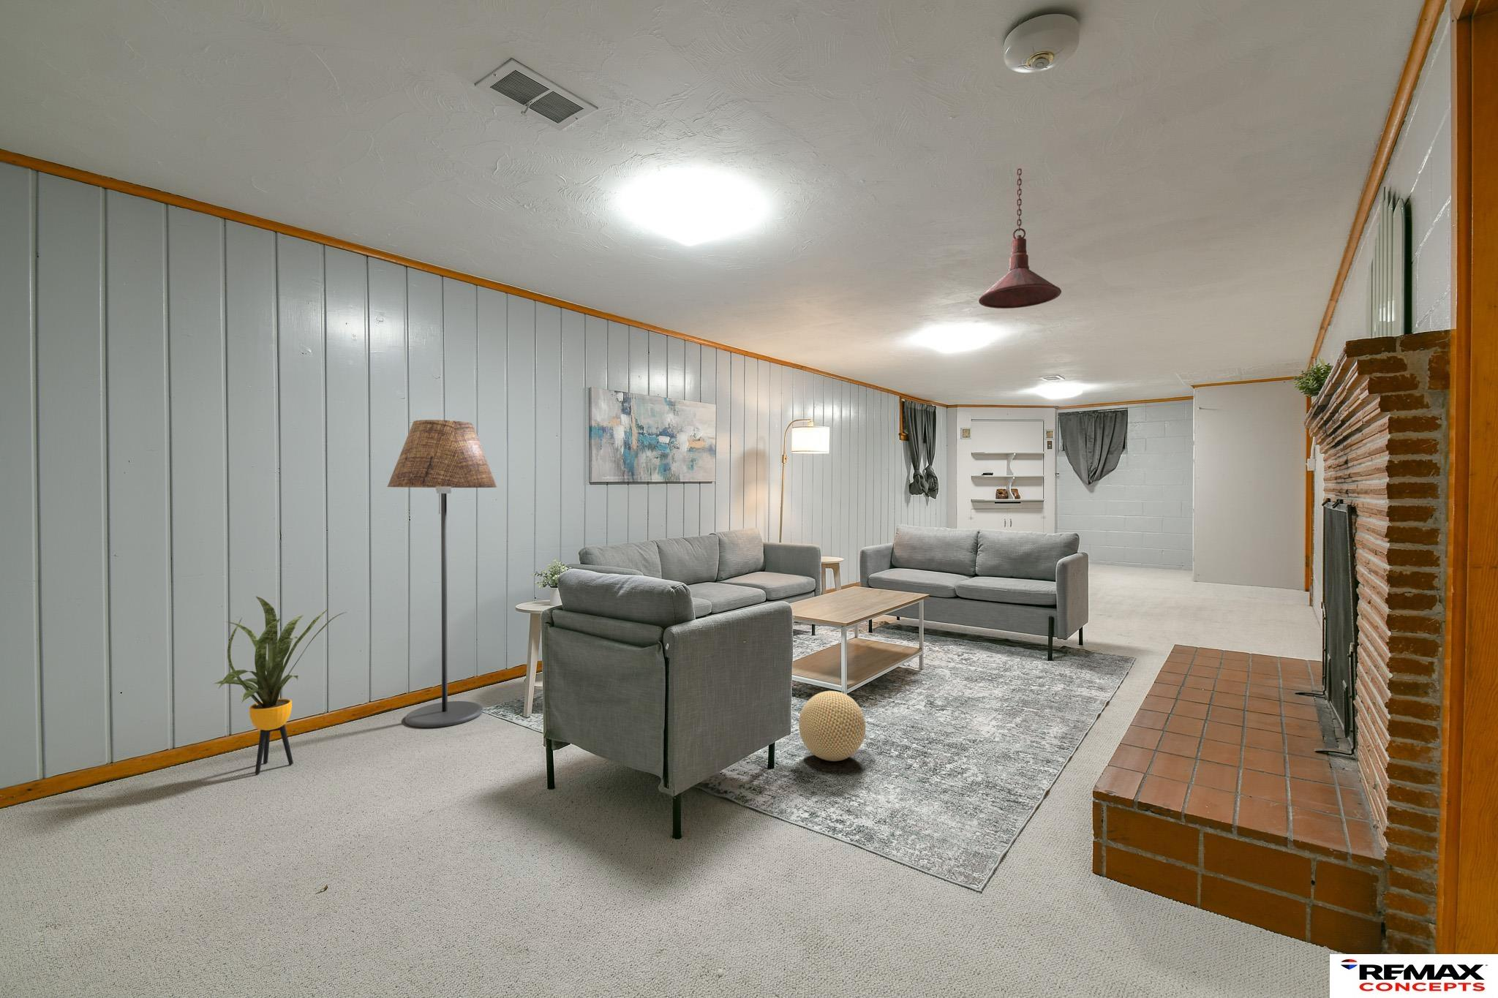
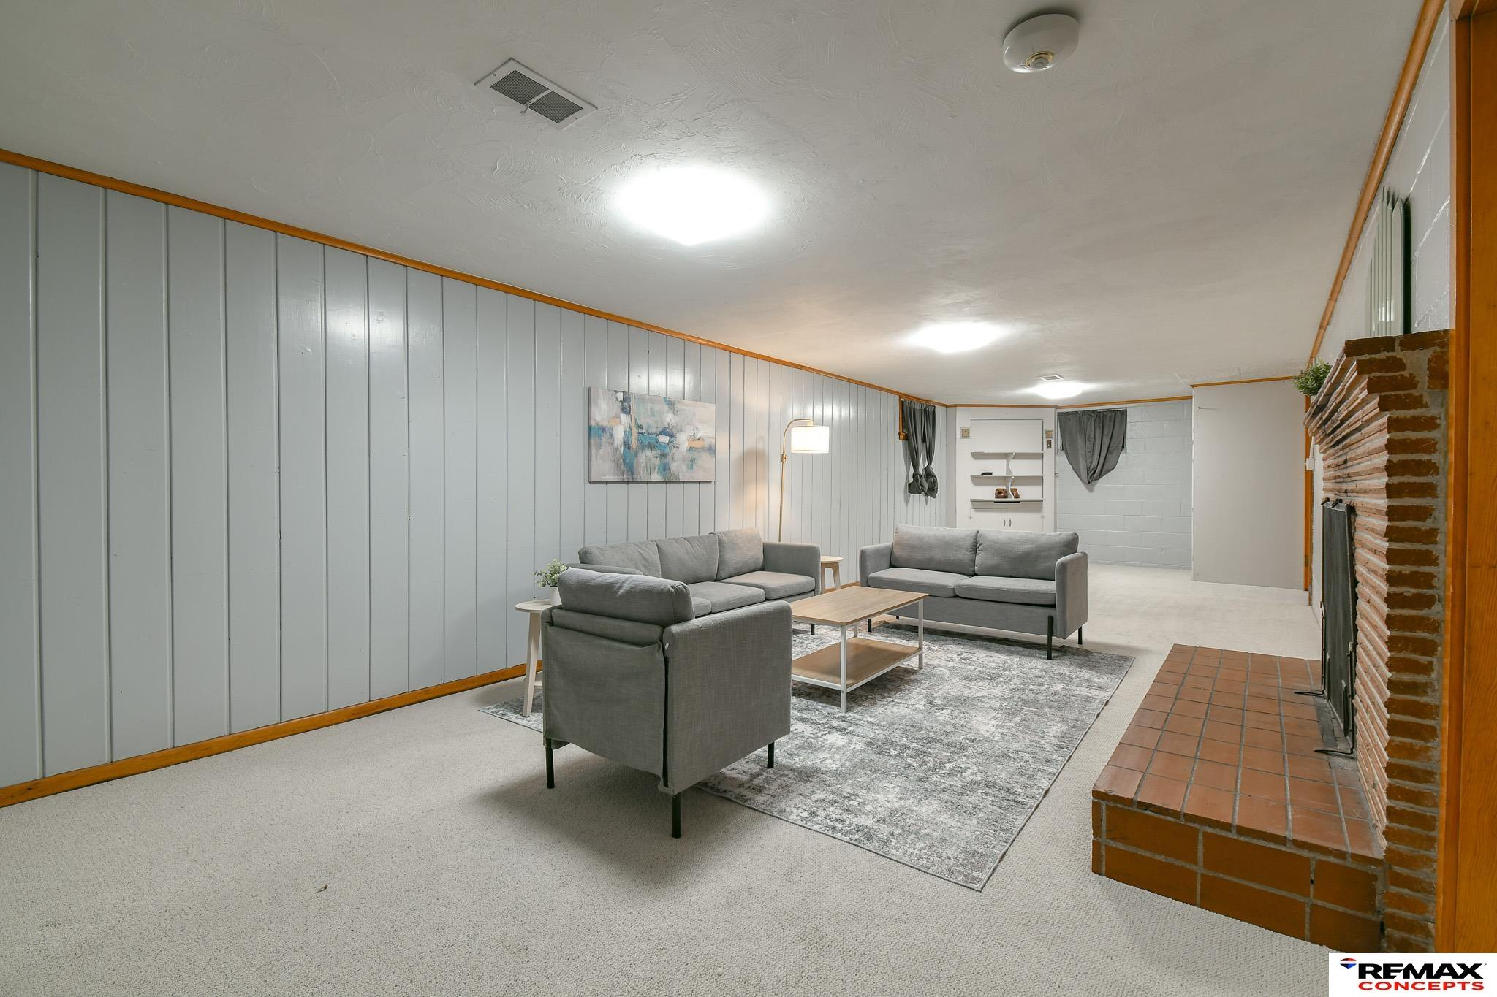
- decorative ball [799,691,867,762]
- floor lamp [386,419,498,728]
- pendant light [978,167,1063,310]
- house plant [212,595,347,775]
